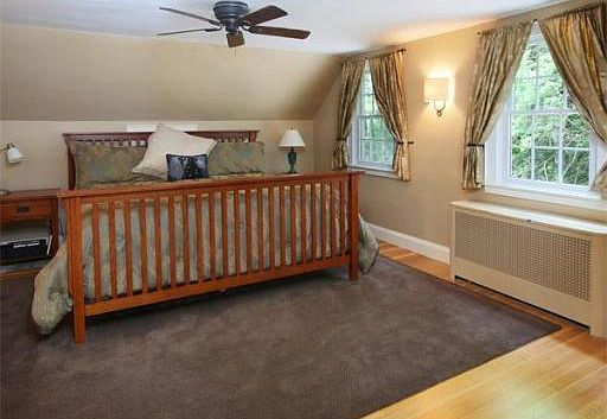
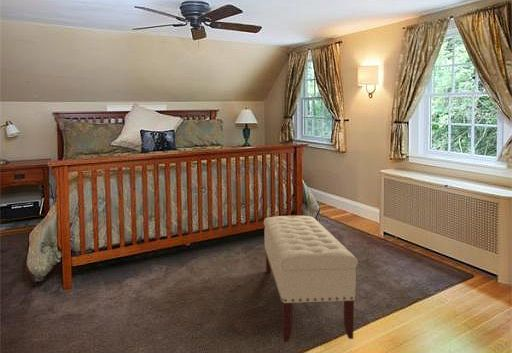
+ bench [263,215,359,343]
